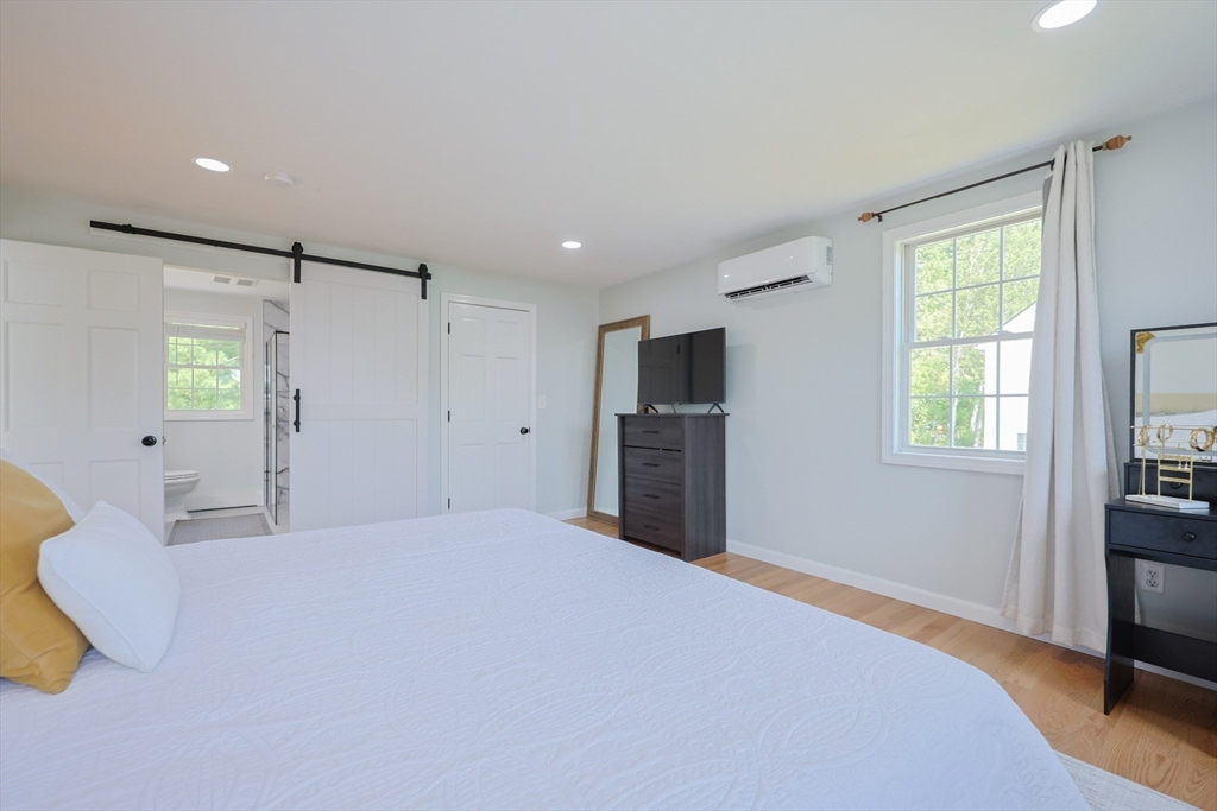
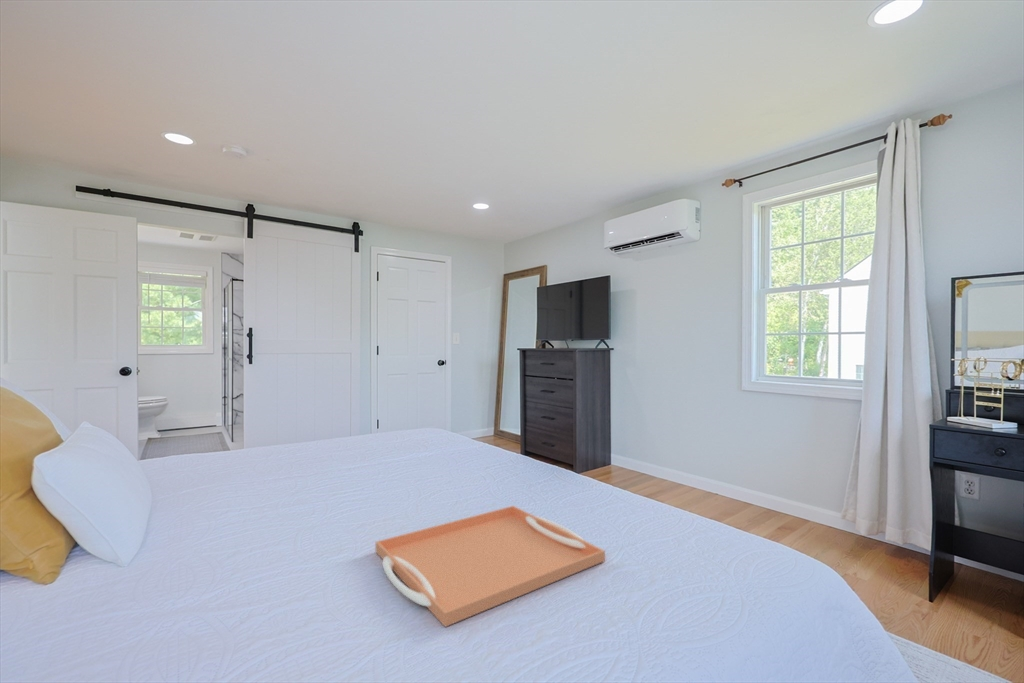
+ serving tray [375,505,606,628]
